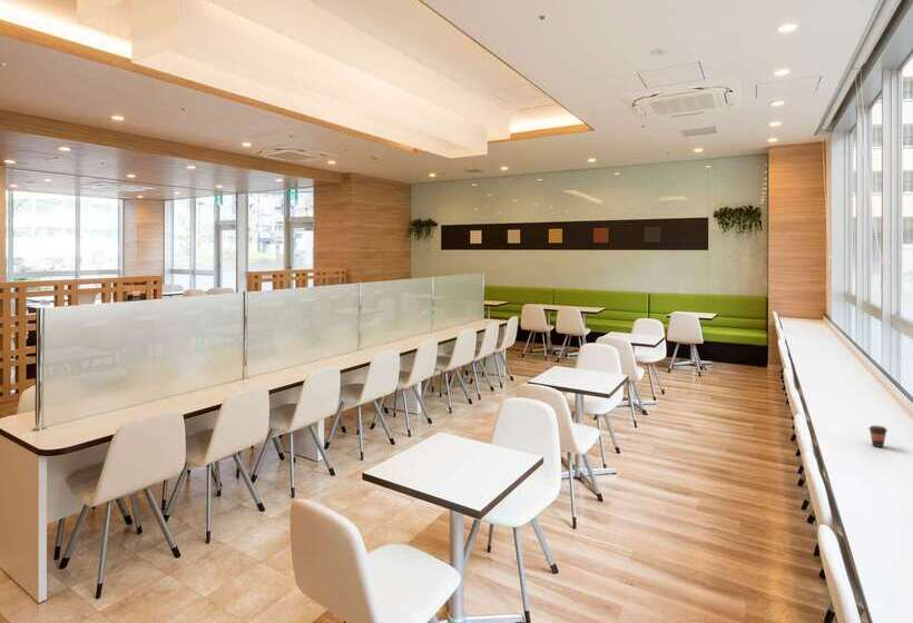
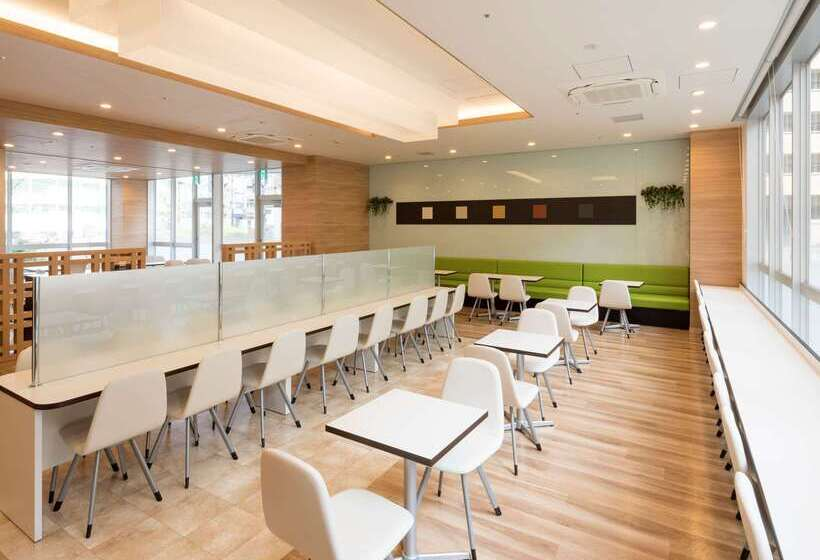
- coffee cup [867,425,889,448]
